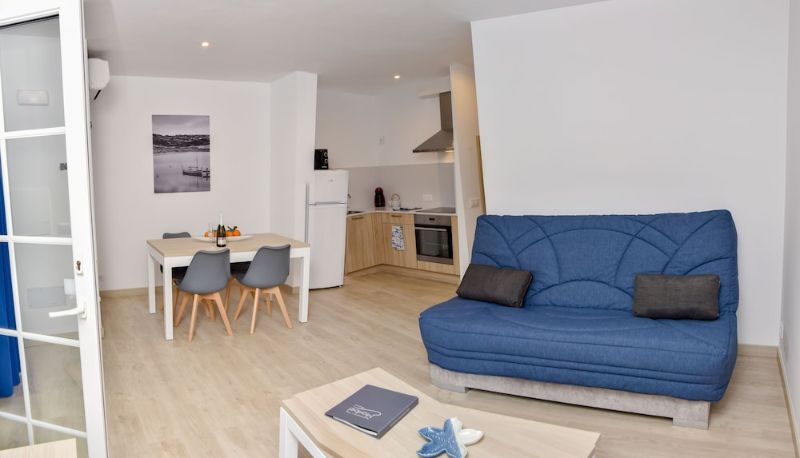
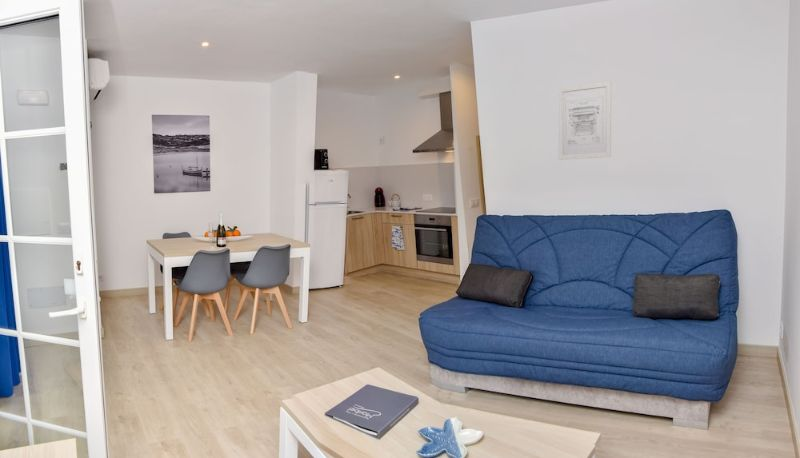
+ wall art [557,81,612,161]
